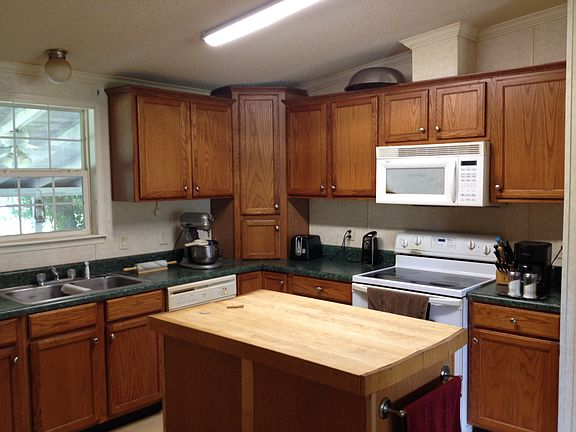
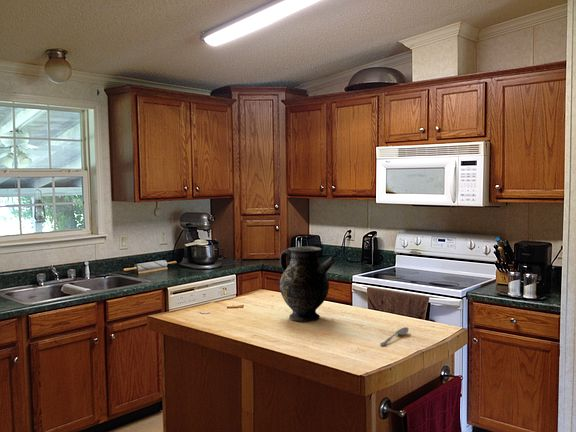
+ ewer [278,245,336,323]
+ spoon [379,326,410,347]
